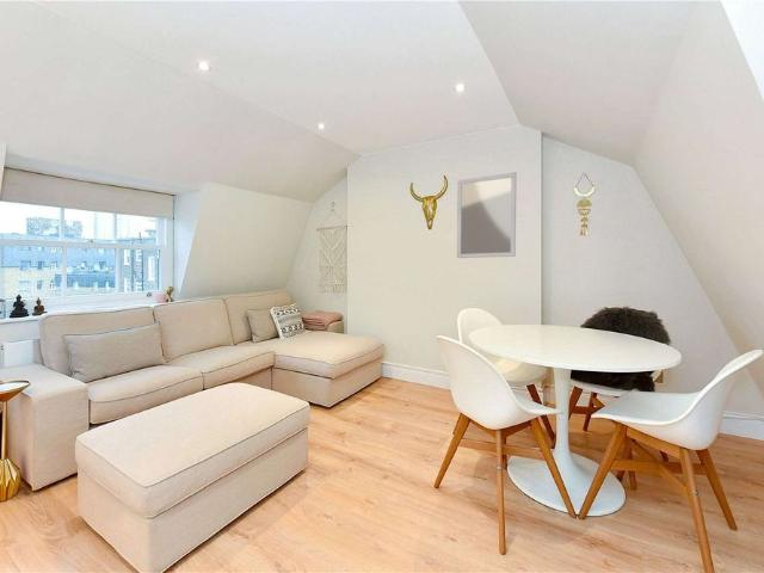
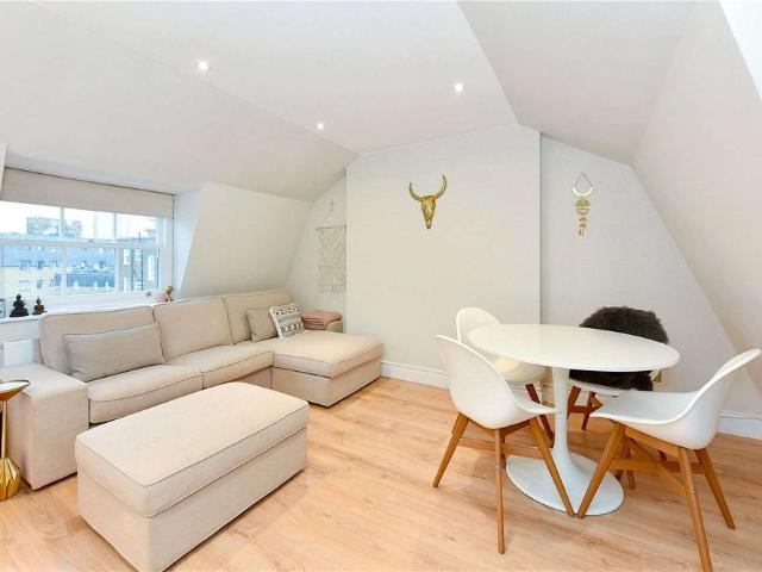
- home mirror [456,171,518,259]
